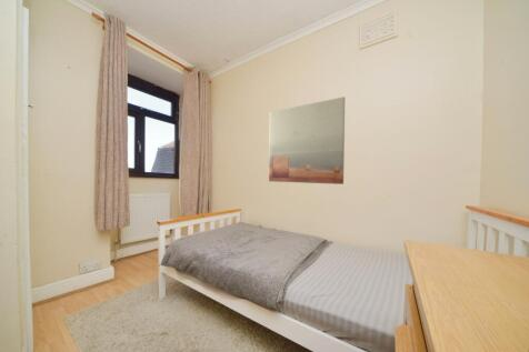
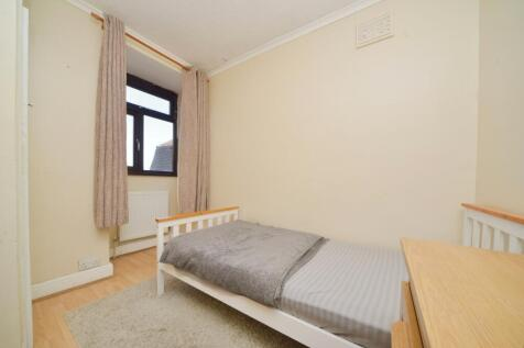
- wall art [268,95,346,185]
